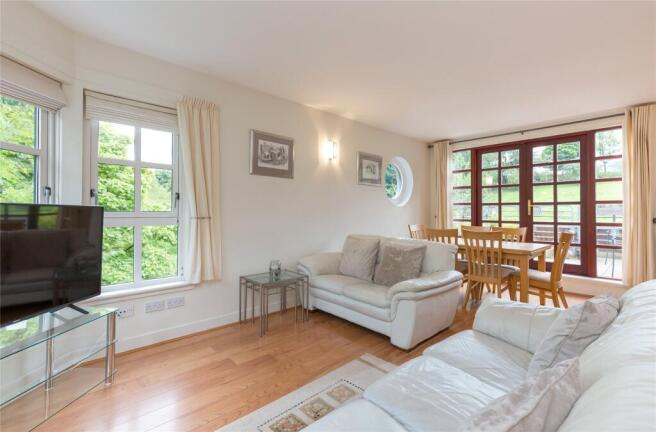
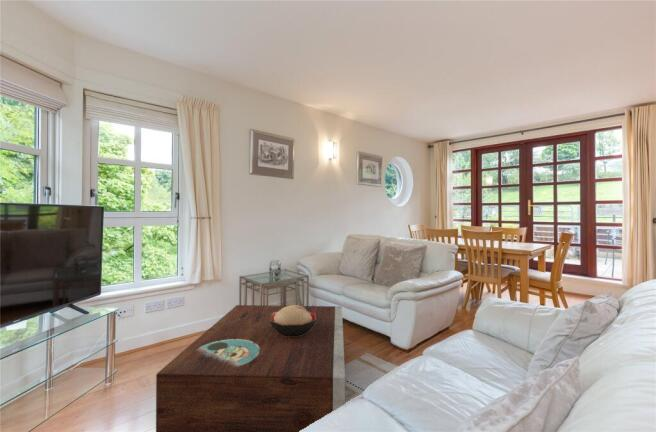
+ stereo [155,304,346,432]
+ decorative bowl [270,304,316,336]
